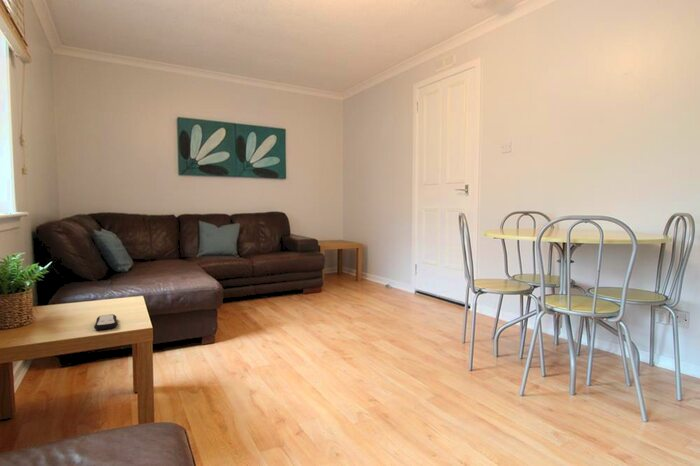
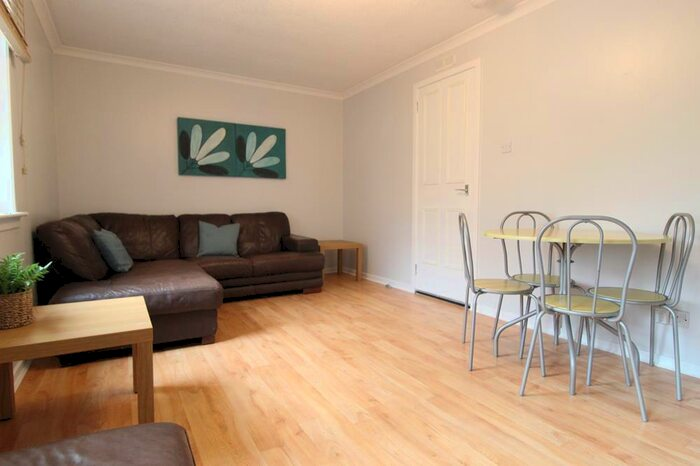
- remote control [93,313,119,331]
